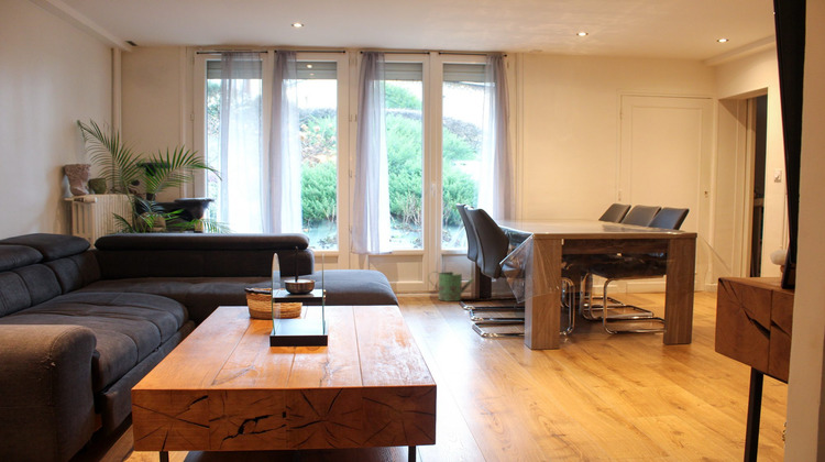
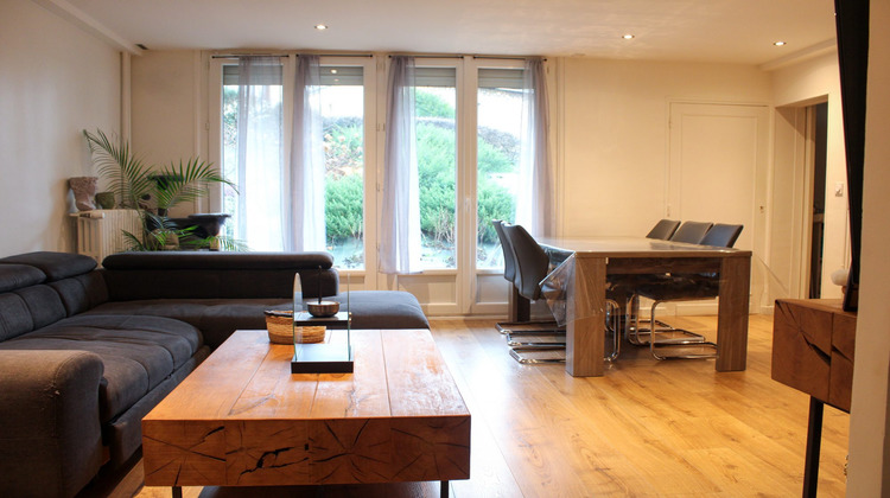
- watering can [427,271,474,302]
